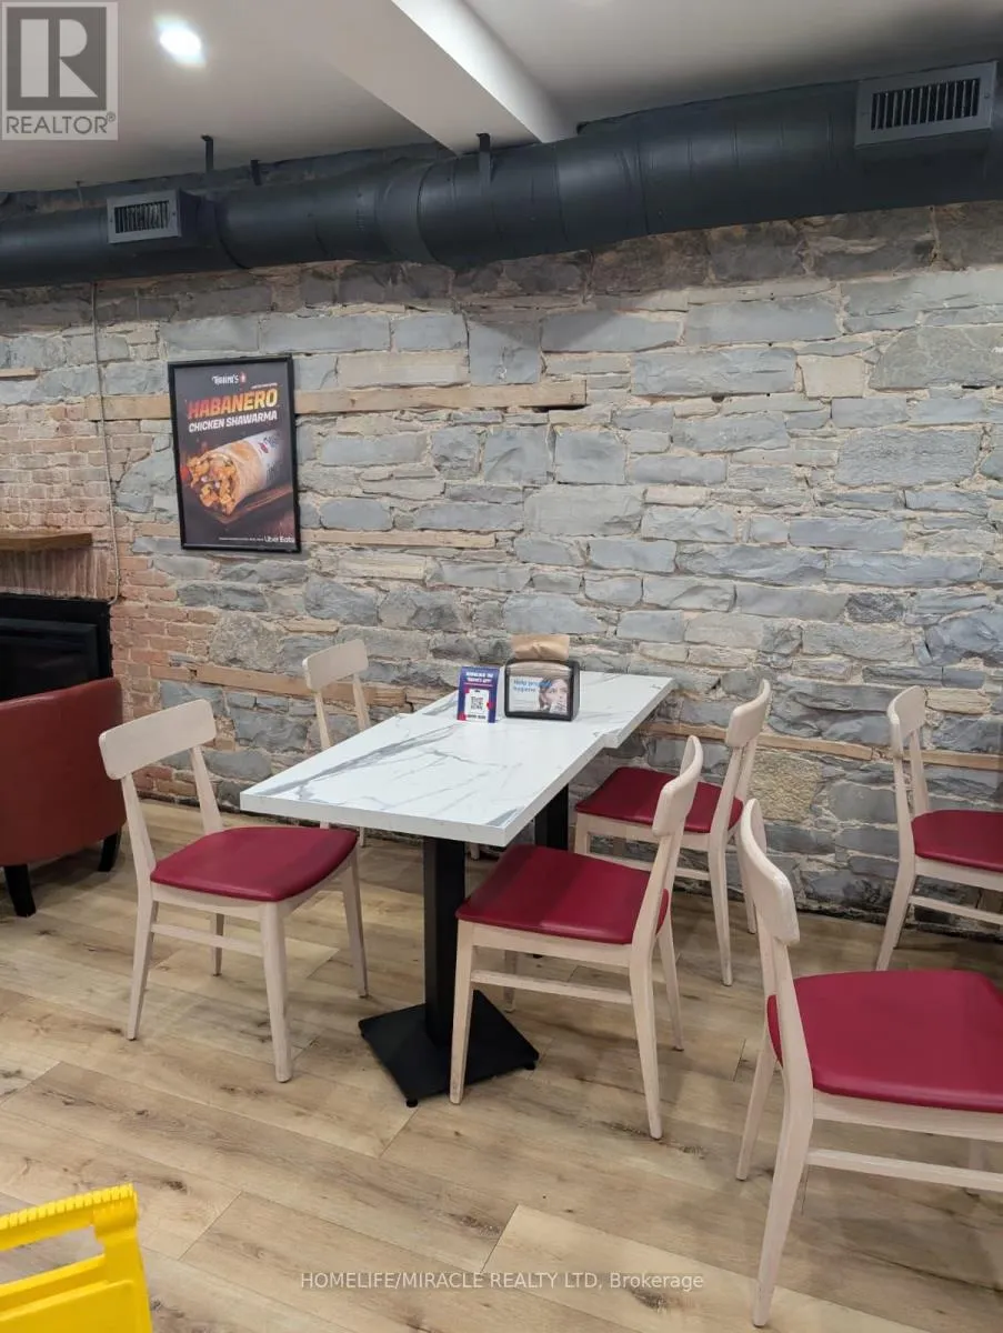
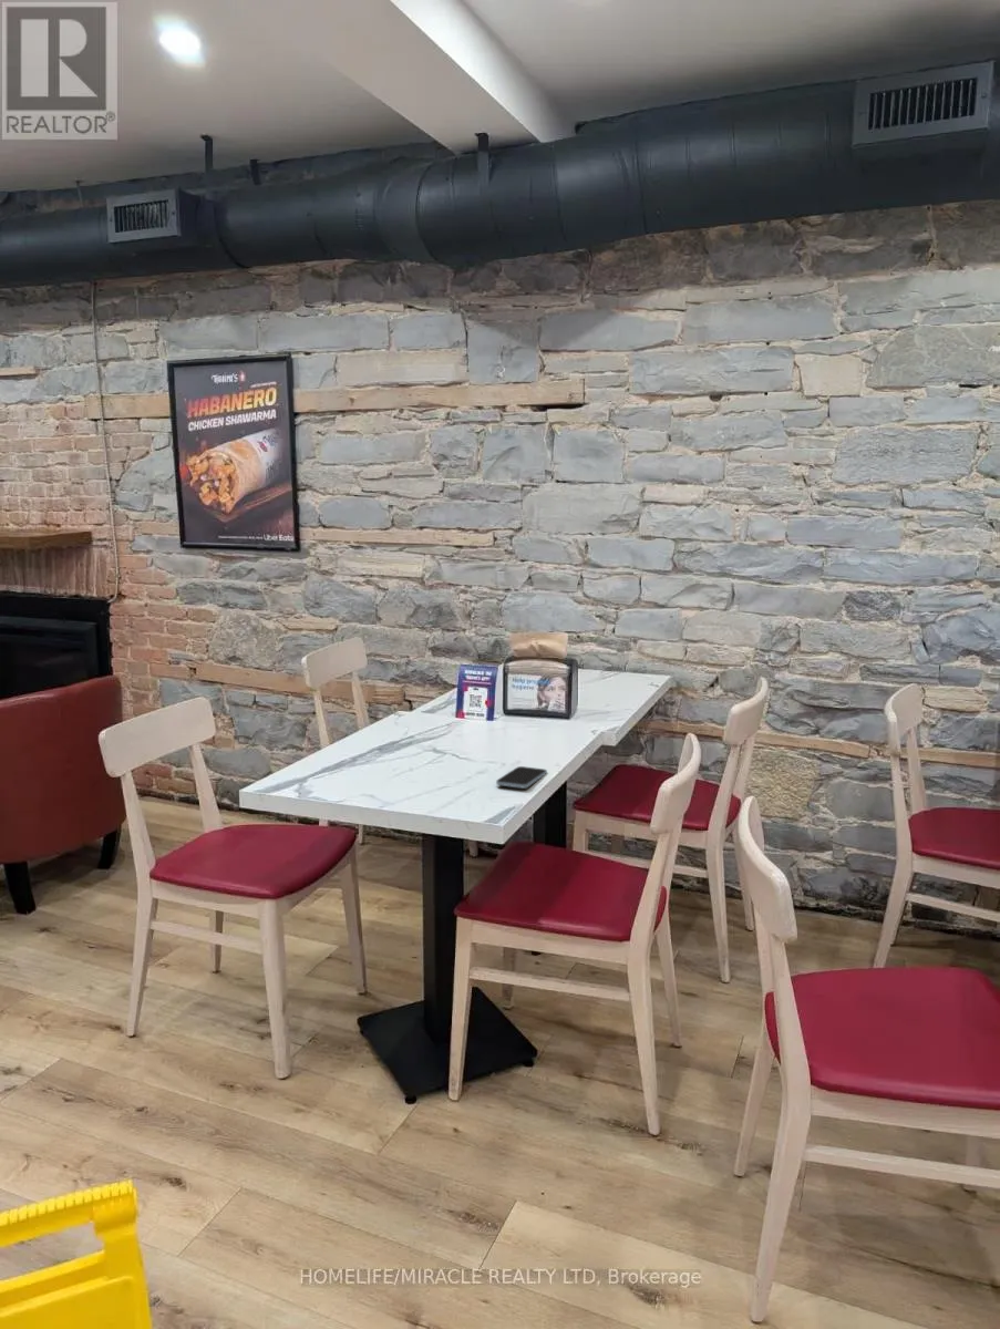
+ smartphone [495,765,548,790]
